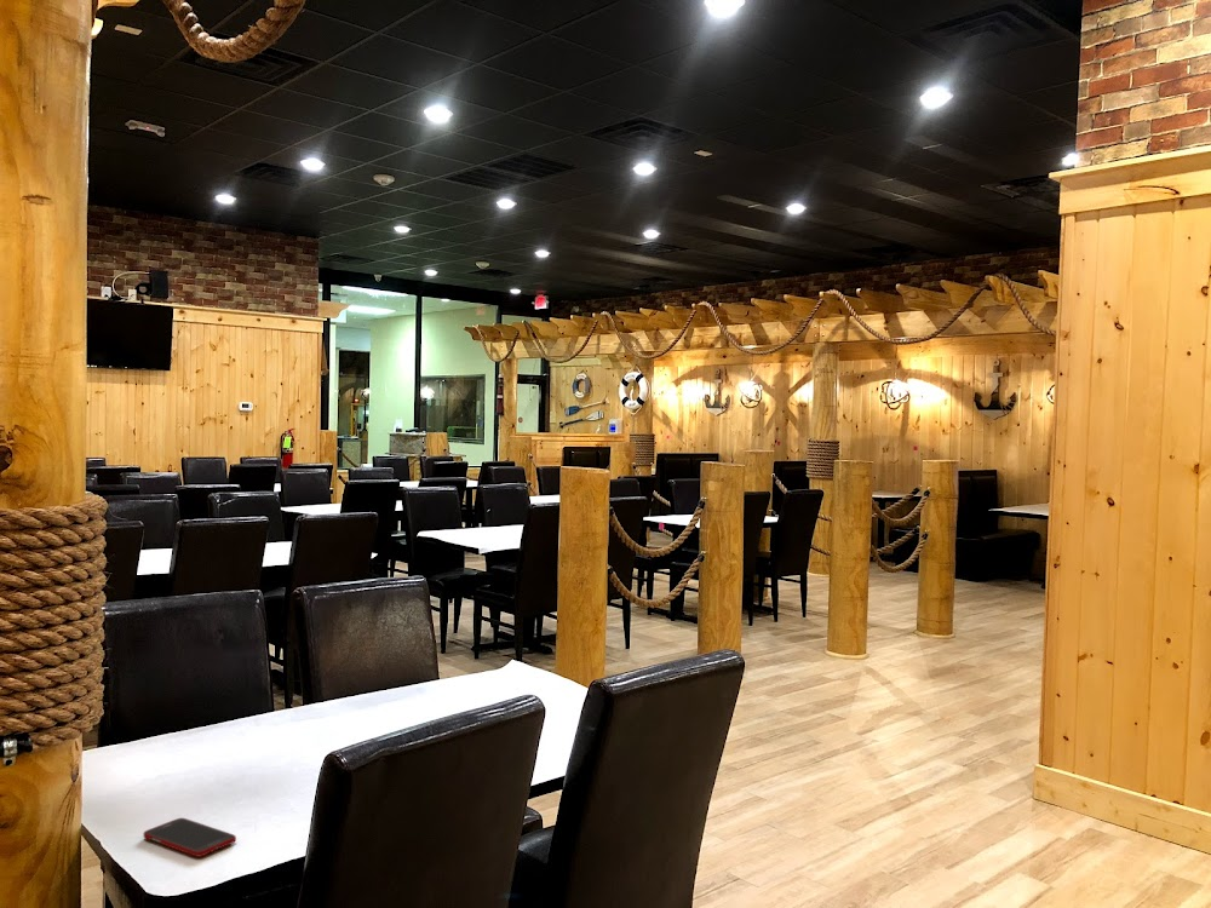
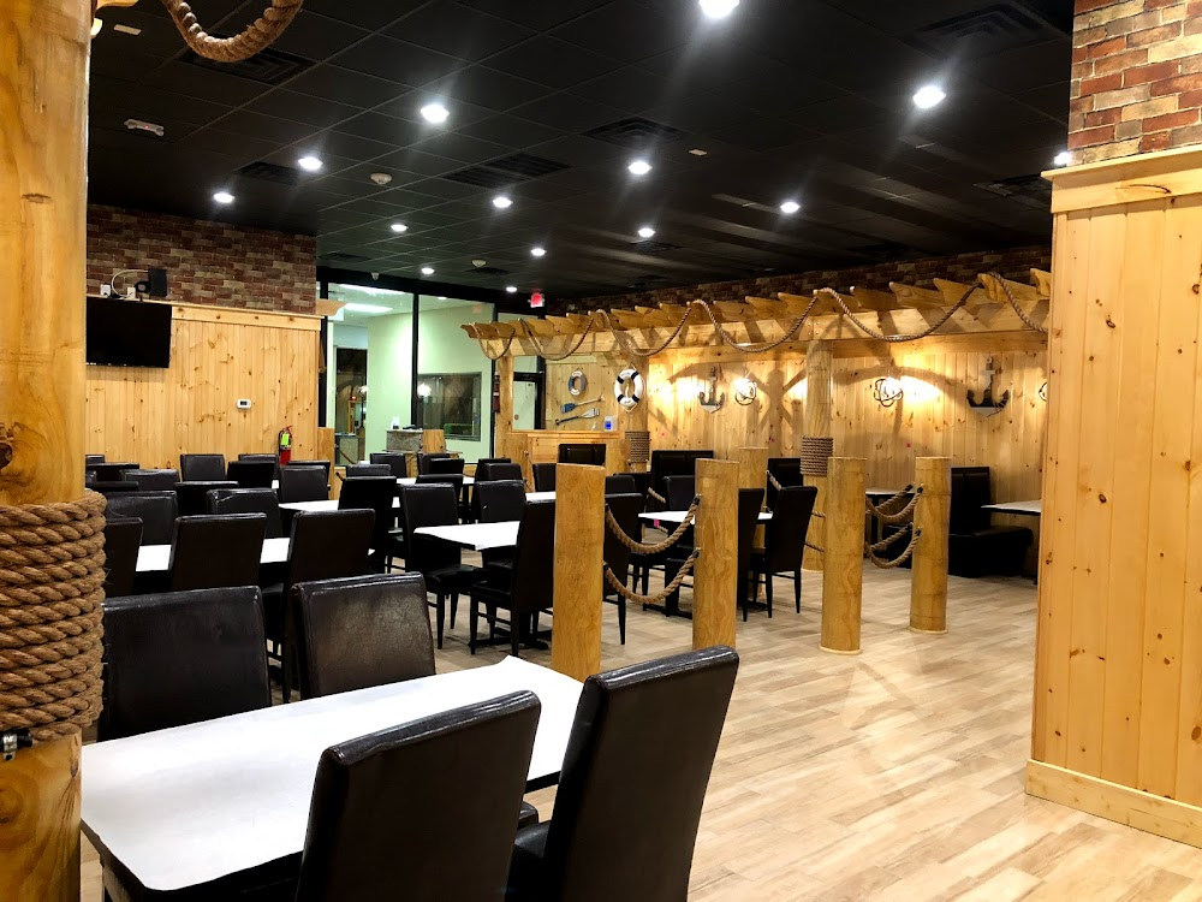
- cell phone [143,817,237,858]
